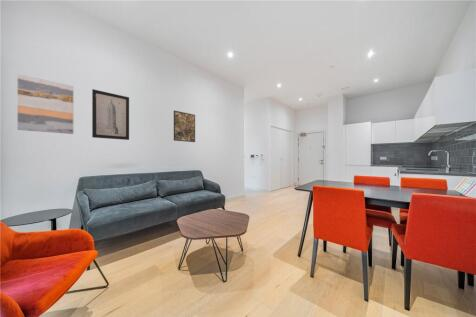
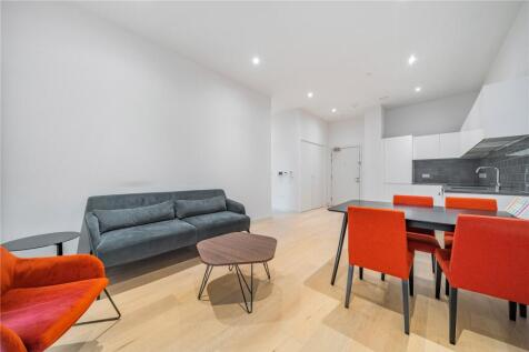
- wall art [16,73,74,135]
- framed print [173,109,196,143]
- wall art [91,88,130,141]
